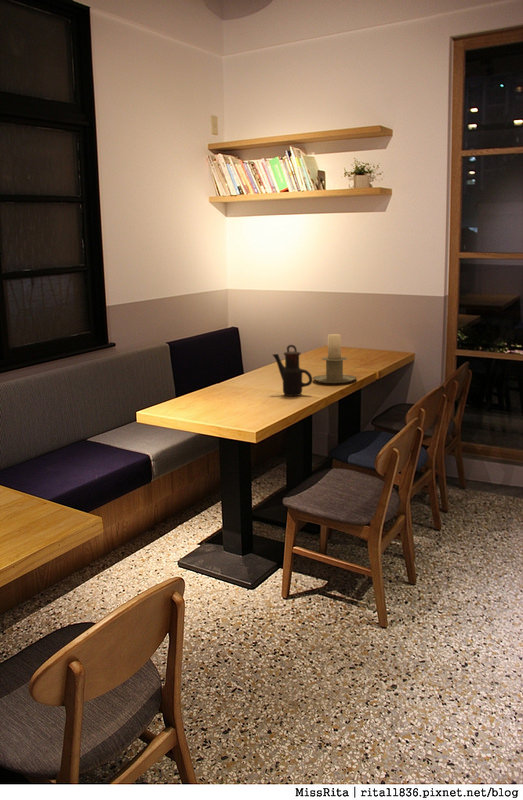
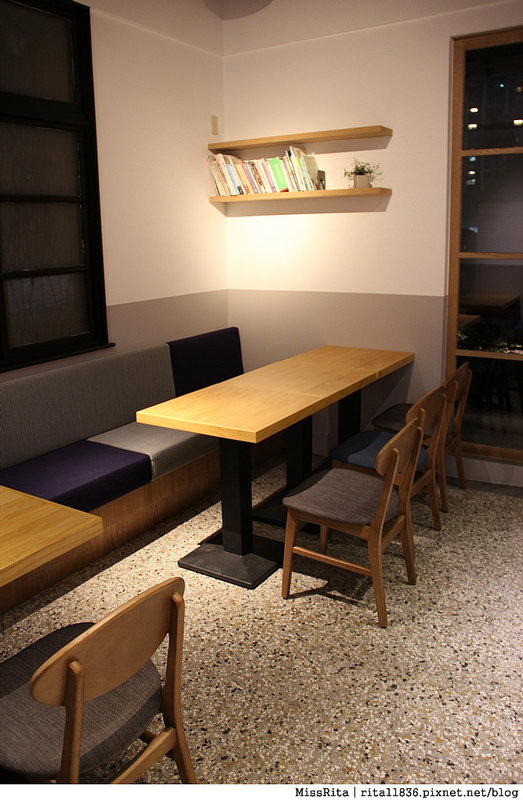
- candle holder [312,333,357,384]
- teapot [271,344,313,397]
